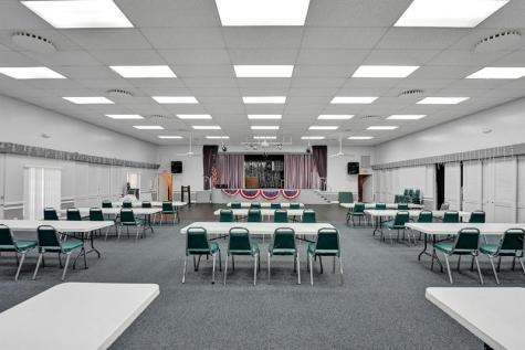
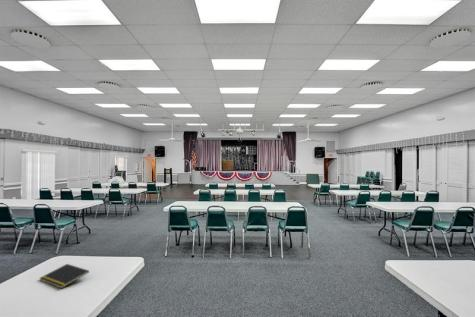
+ notepad [39,263,90,290]
